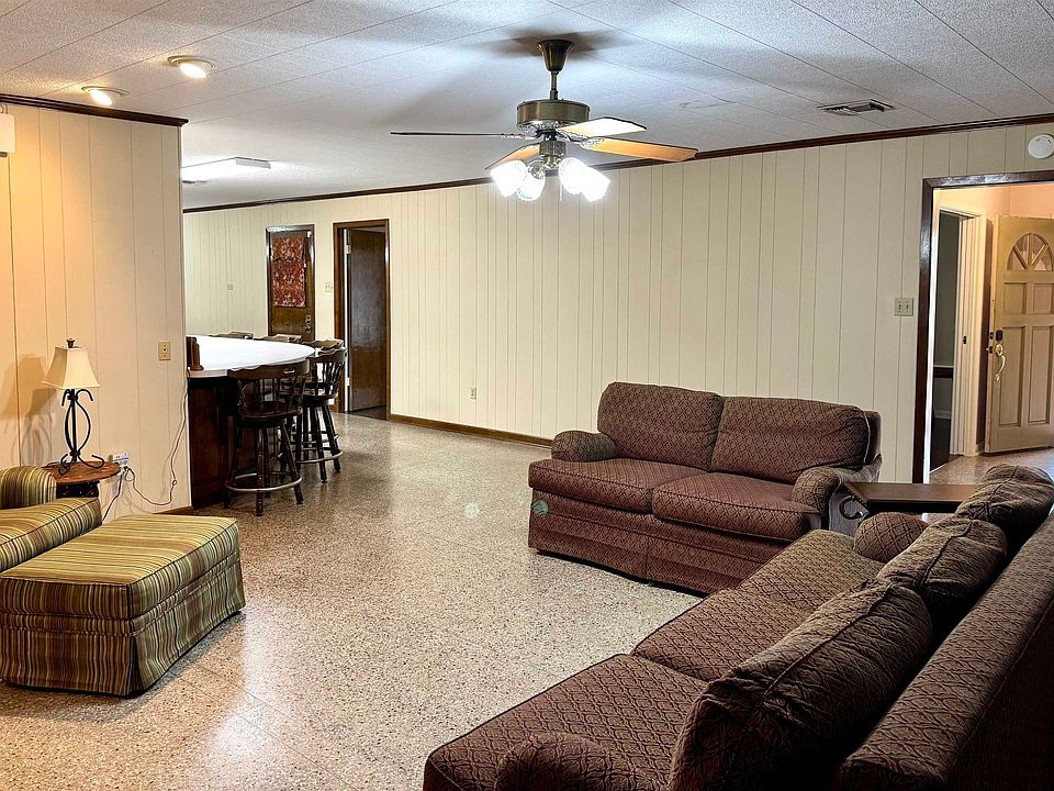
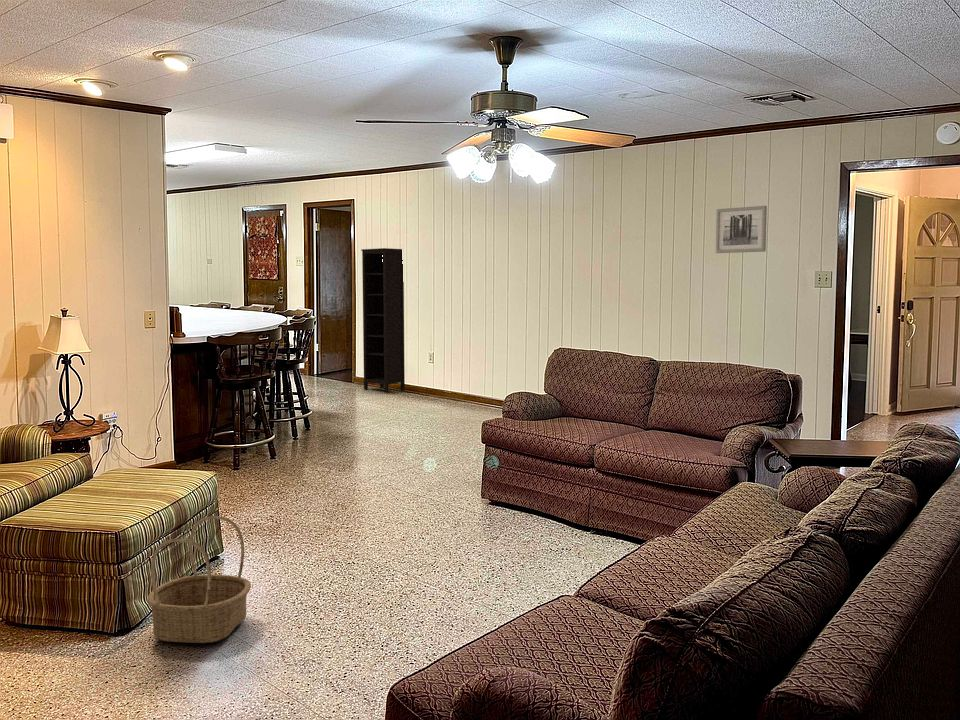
+ wall art [714,205,768,254]
+ bookcase [360,247,406,394]
+ basket [146,515,252,644]
